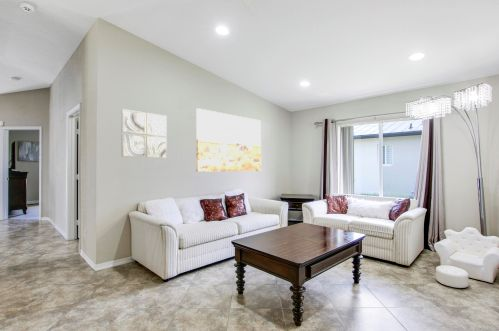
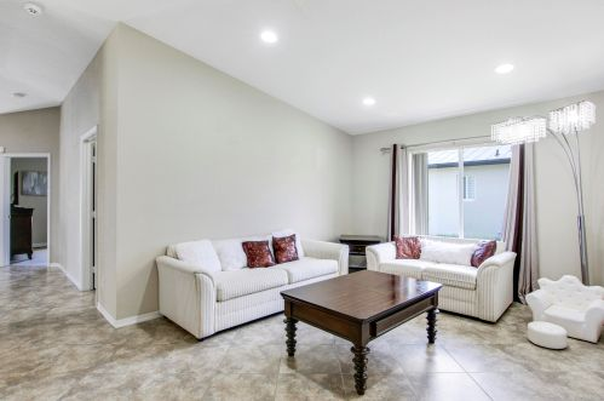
- wall art [195,107,262,173]
- wall art [121,108,168,159]
